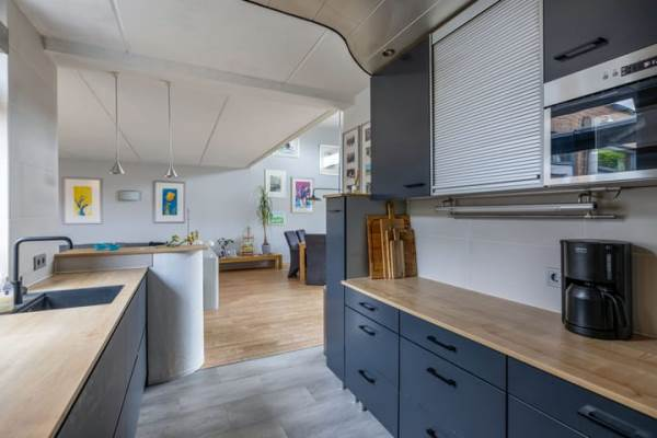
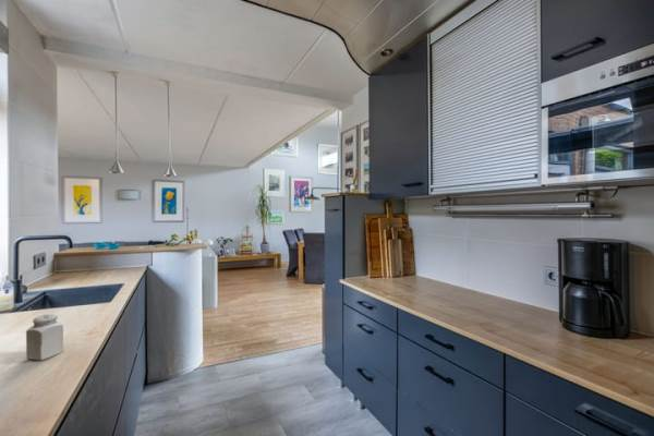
+ salt shaker [25,313,64,361]
